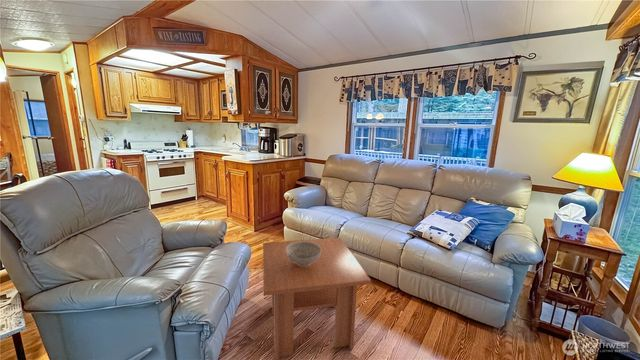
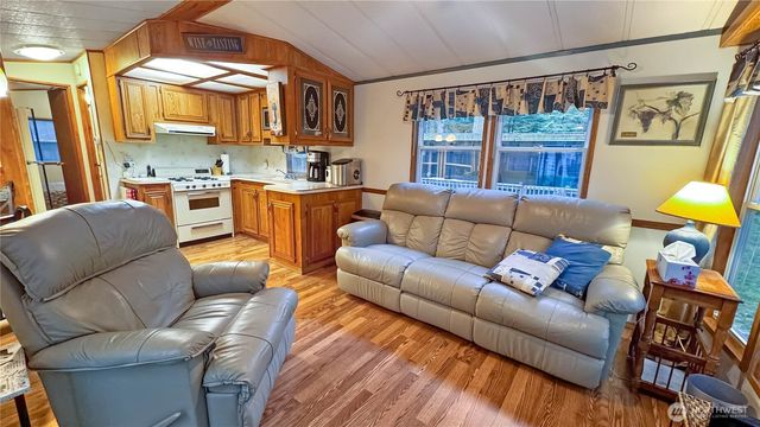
- decorative bowl [286,241,321,267]
- coffee table [262,237,372,360]
